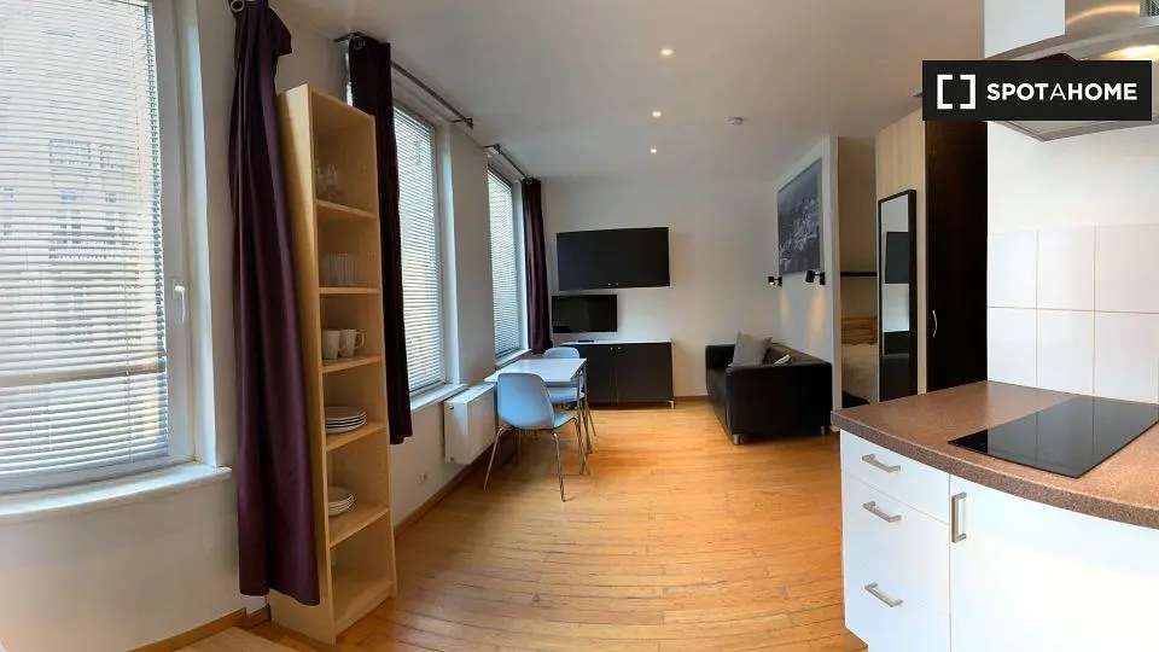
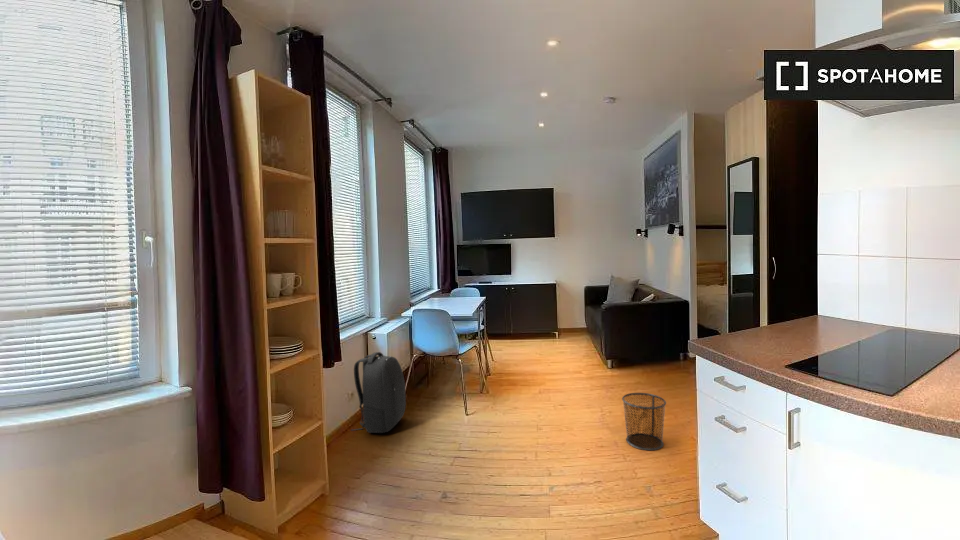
+ backpack [350,351,407,434]
+ waste bin [621,392,667,451]
